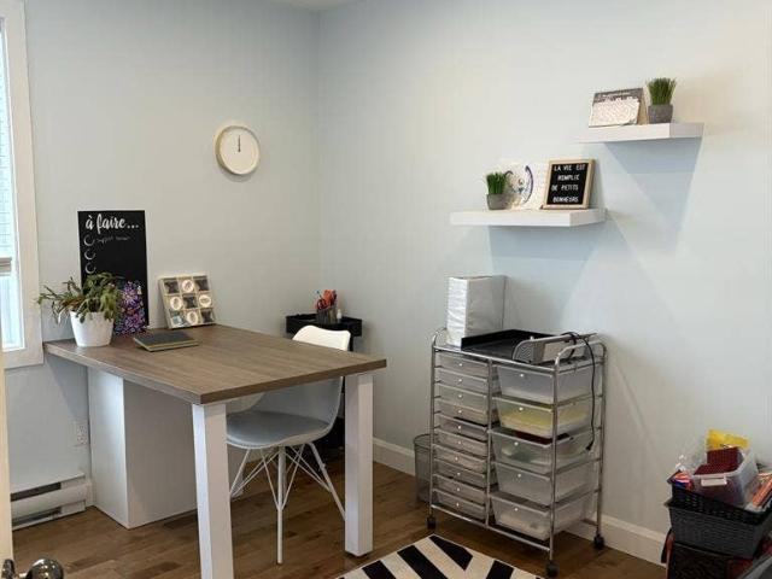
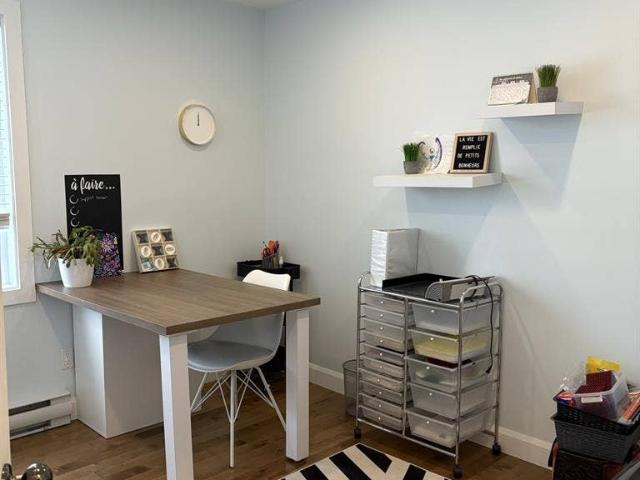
- notepad [130,329,200,352]
